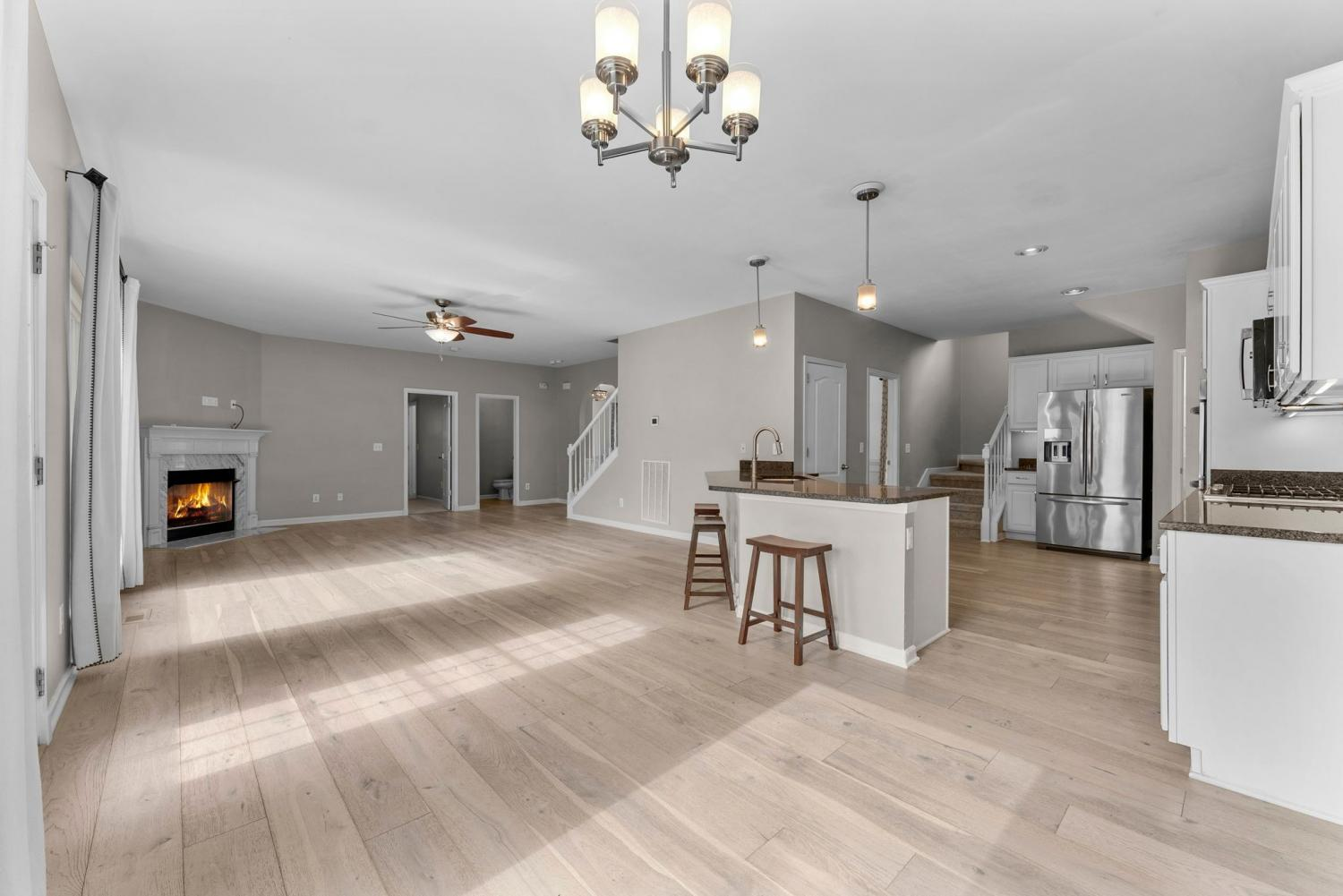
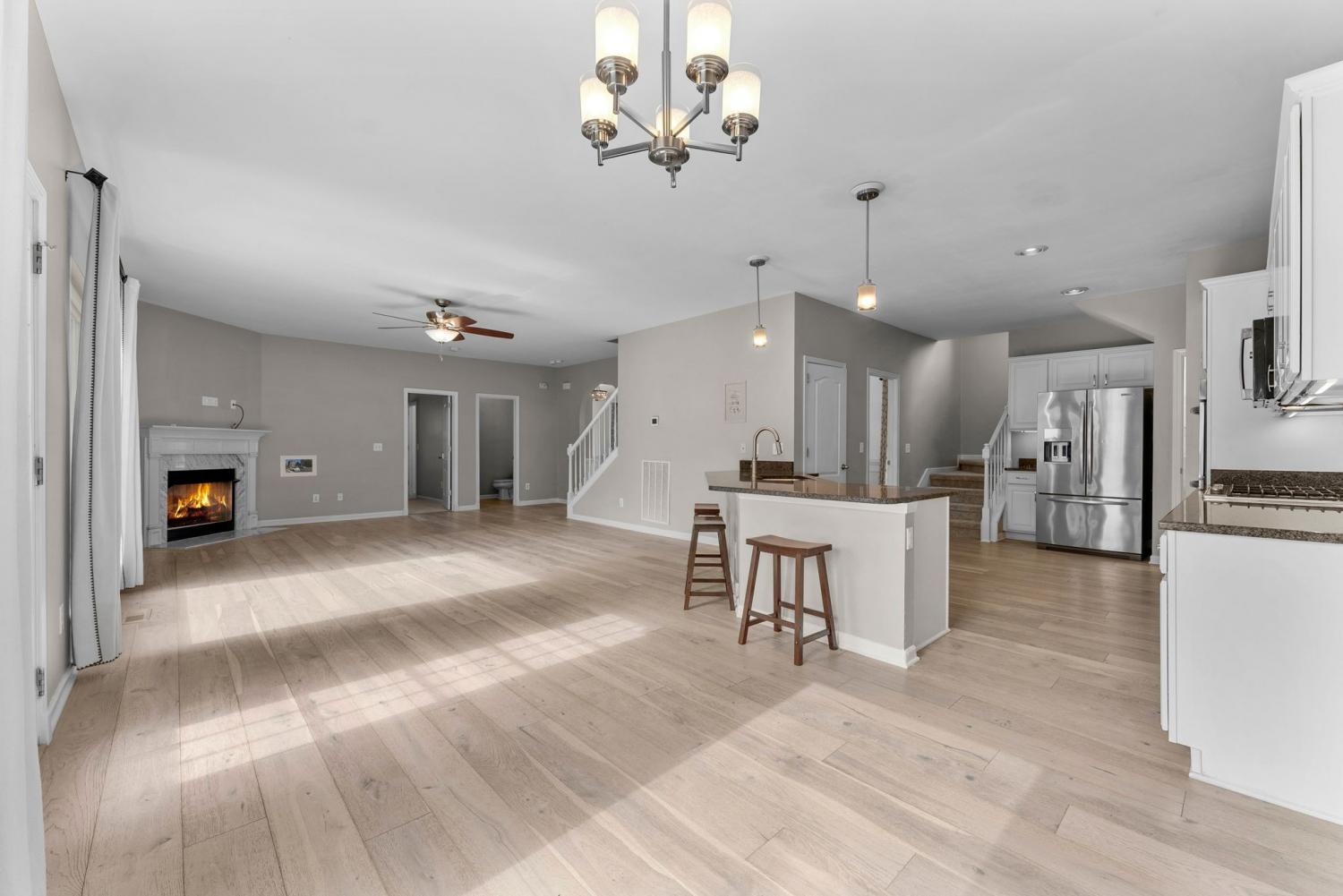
+ wall art [723,380,748,424]
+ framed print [279,455,318,478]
